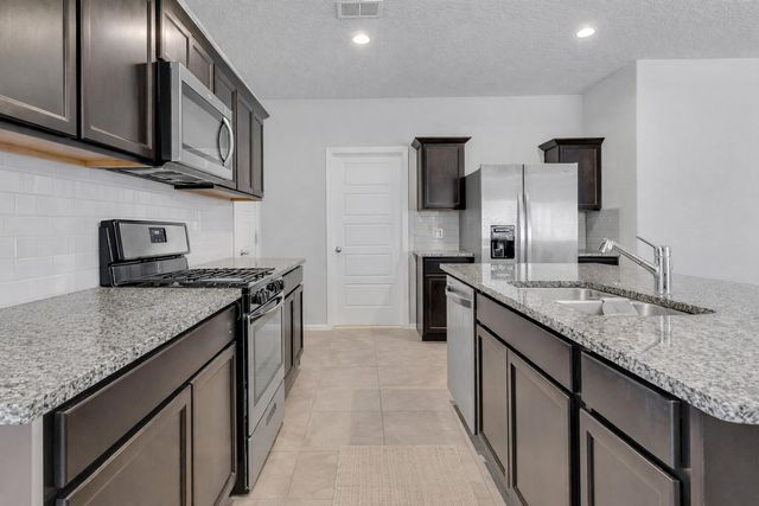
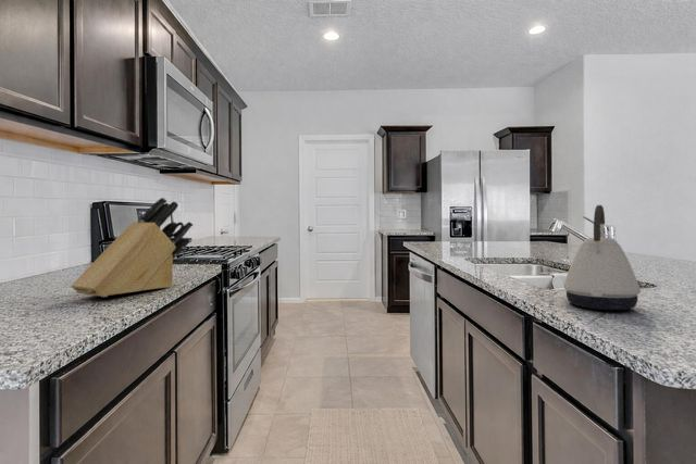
+ kettle [562,204,642,311]
+ knife block [70,197,194,298]
